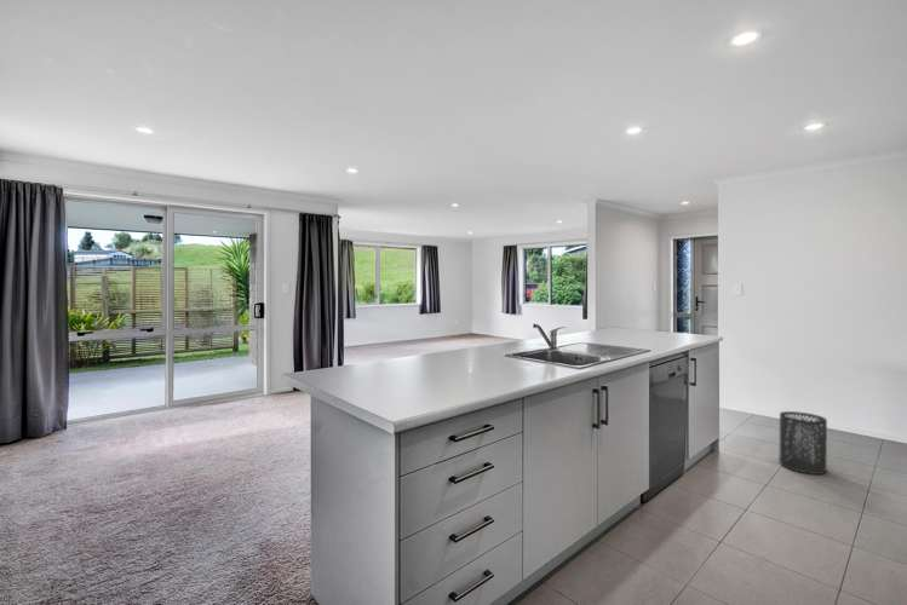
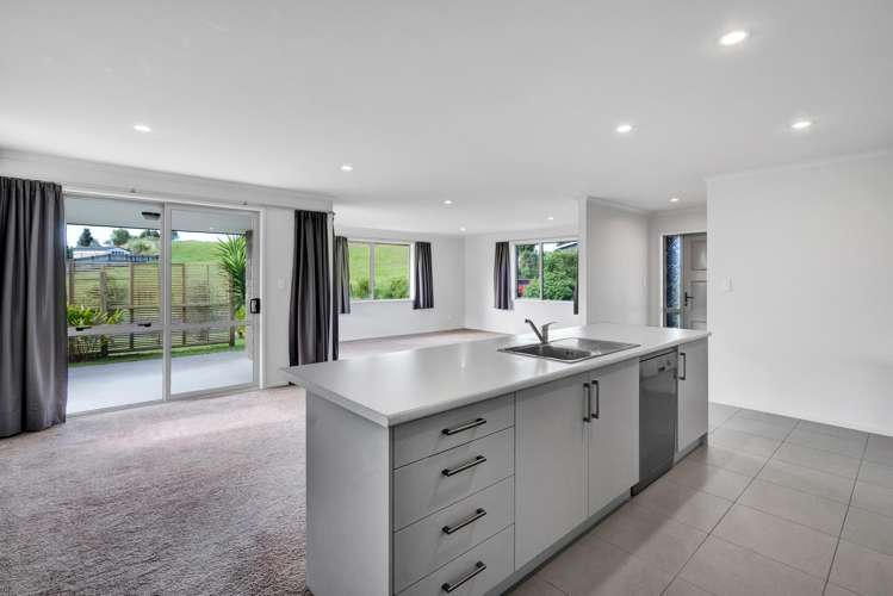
- trash can [779,410,828,476]
